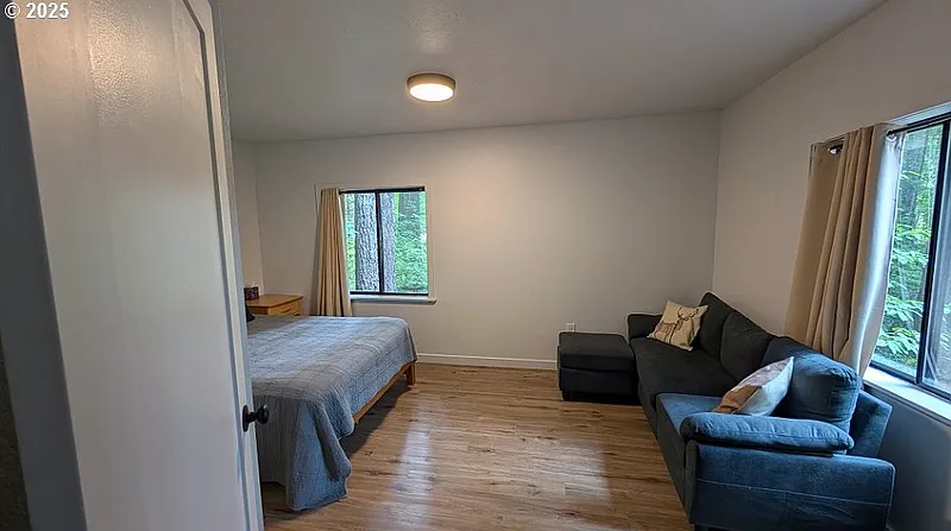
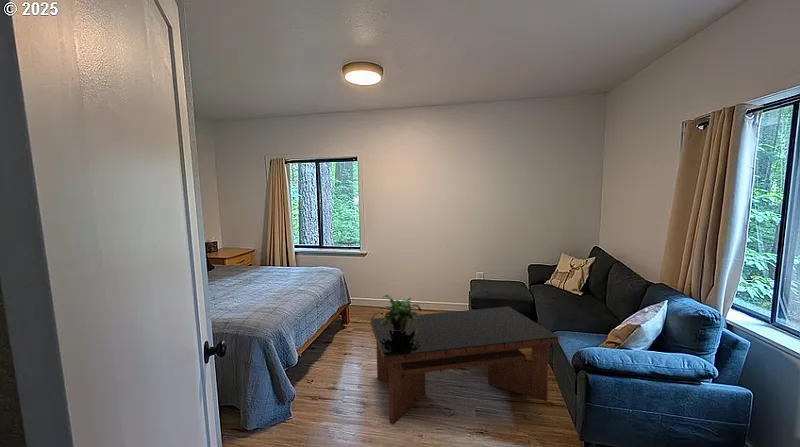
+ coffee table [370,306,559,426]
+ potted plant [370,294,422,334]
